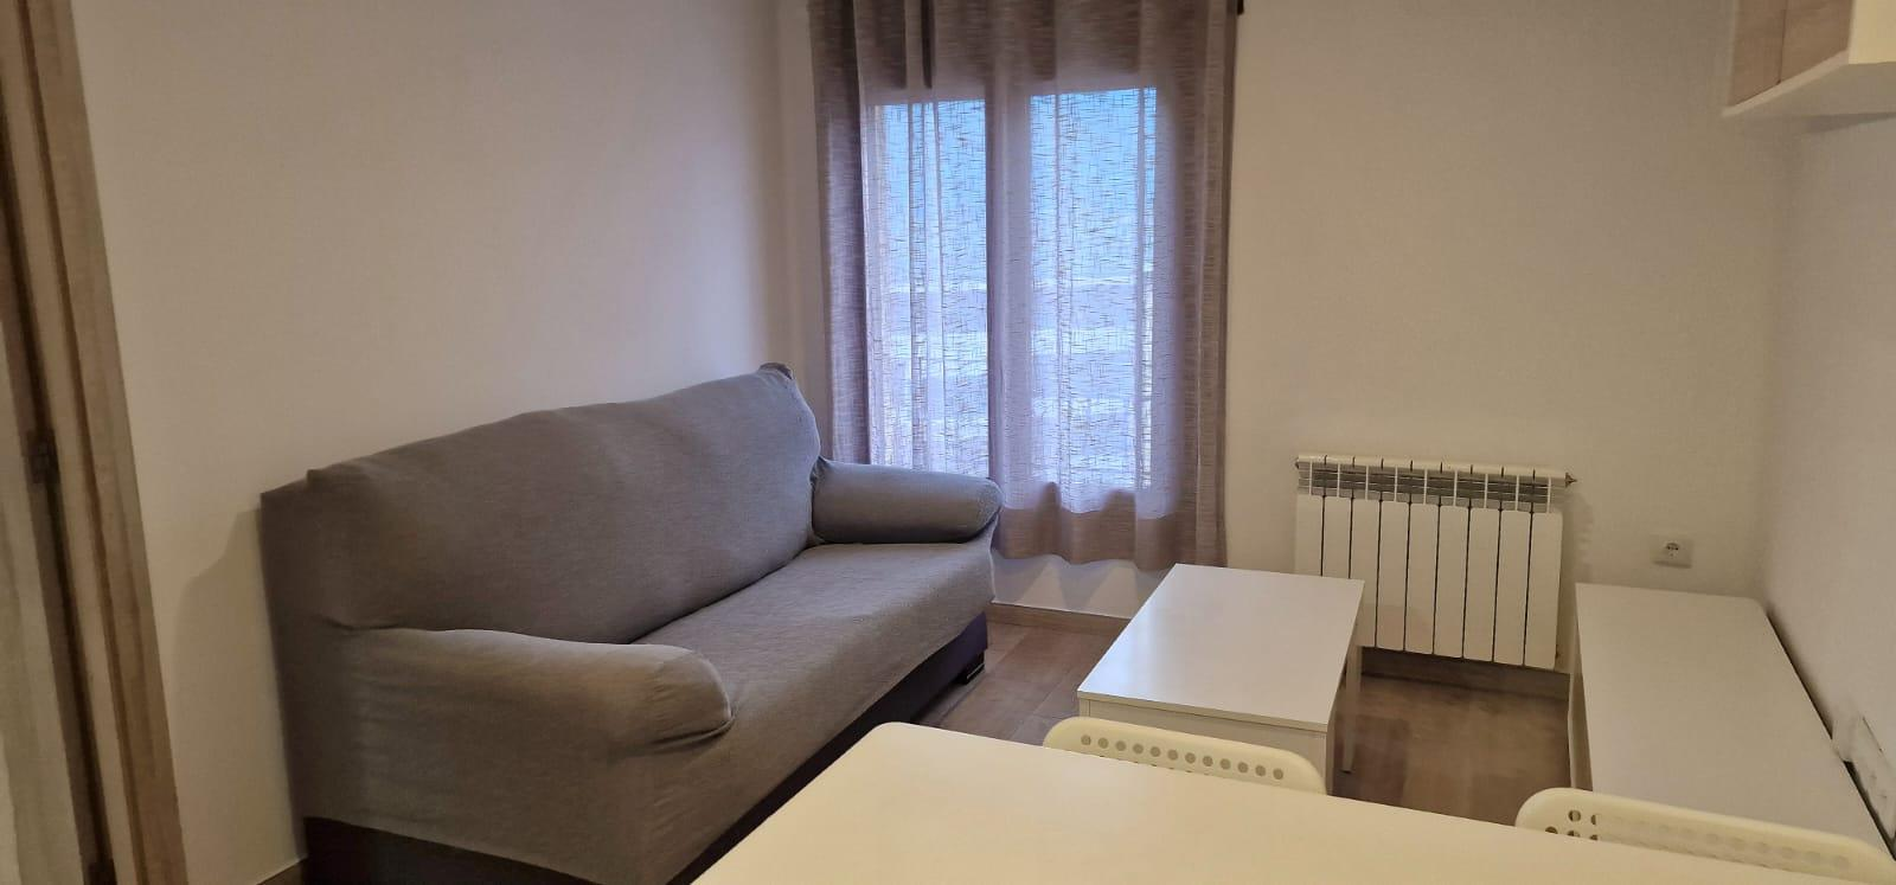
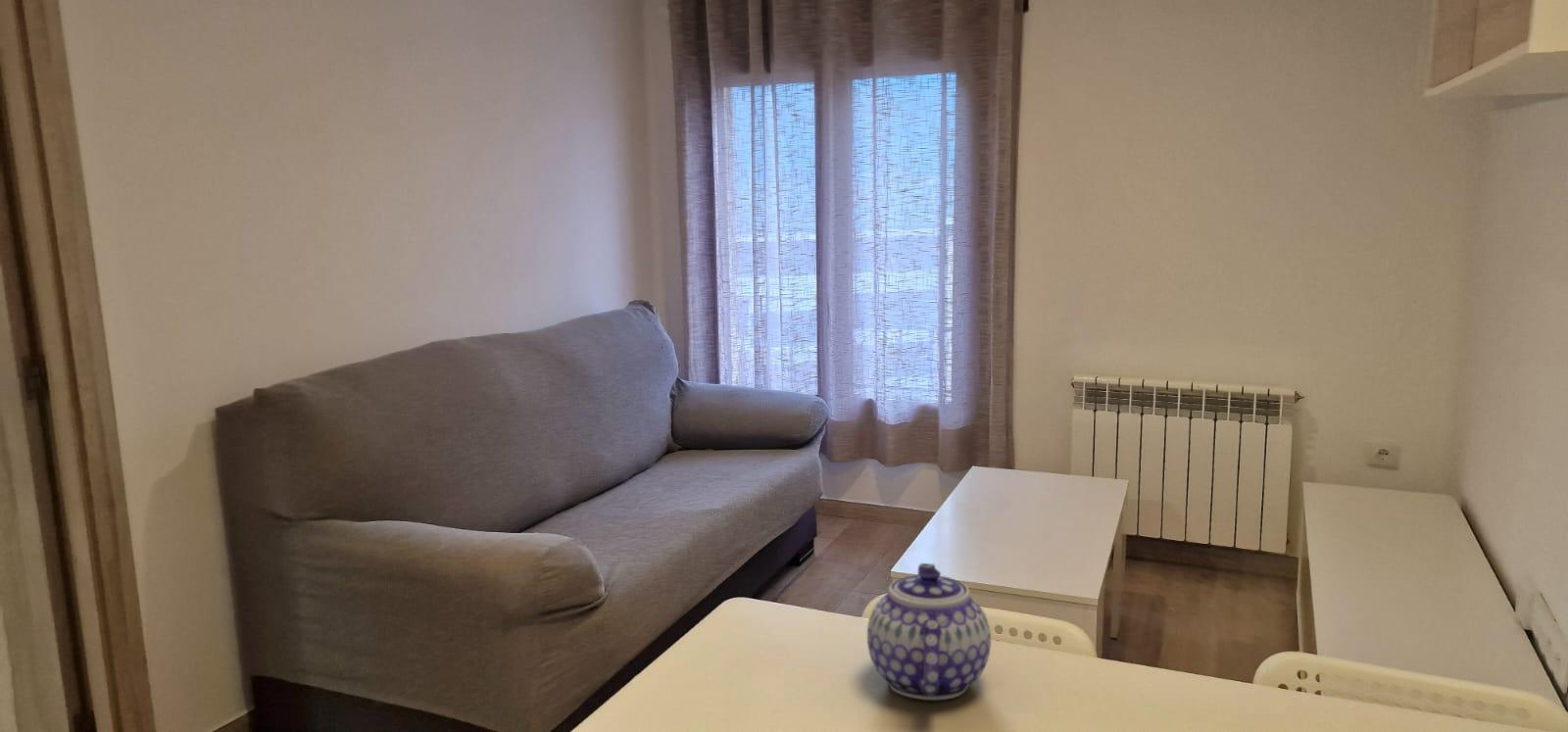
+ teapot [866,562,992,701]
